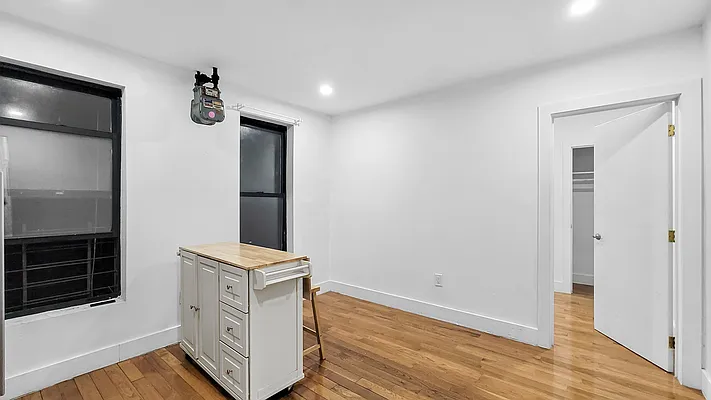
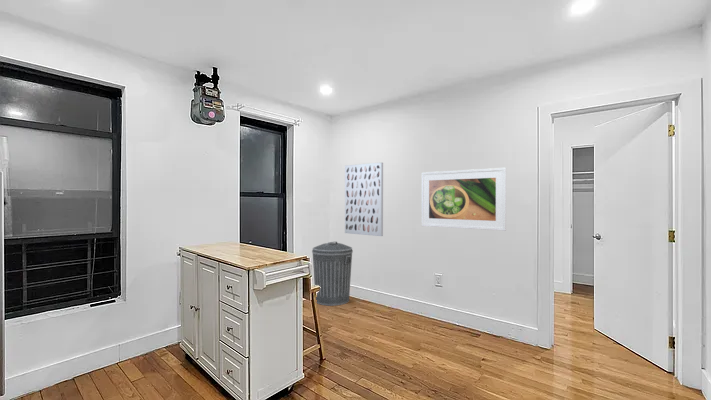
+ wall art [344,161,384,237]
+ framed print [420,167,507,232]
+ trash can [311,240,354,306]
